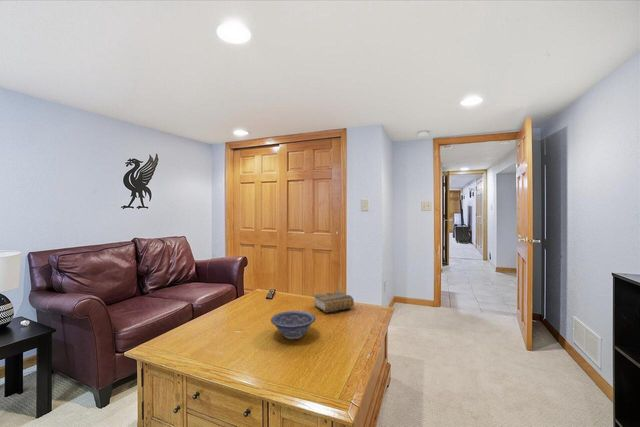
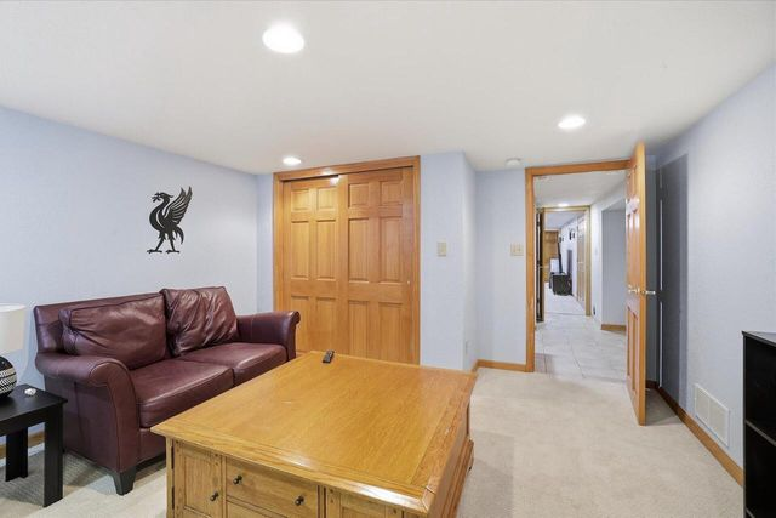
- book [313,290,355,314]
- decorative bowl [270,310,317,340]
